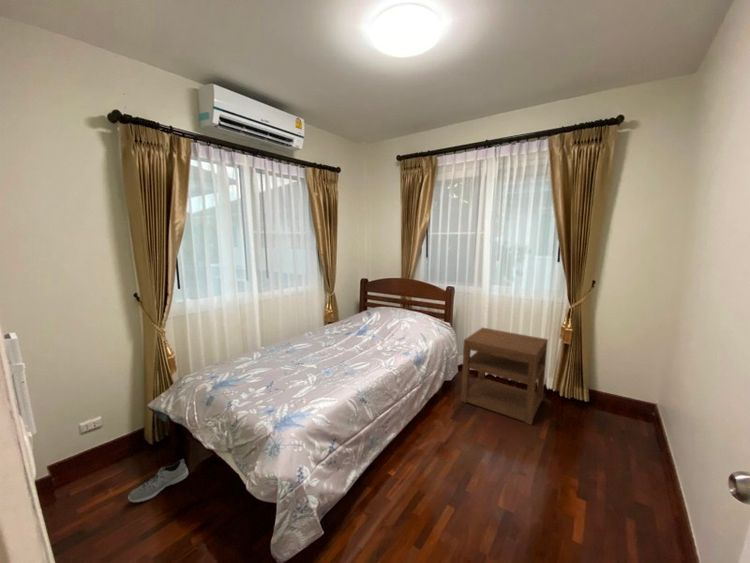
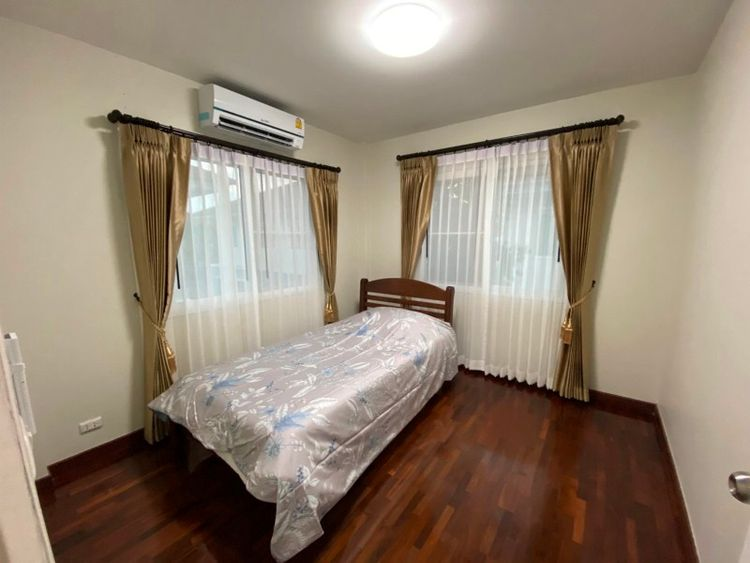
- sneaker [127,458,189,503]
- nightstand [460,326,549,426]
